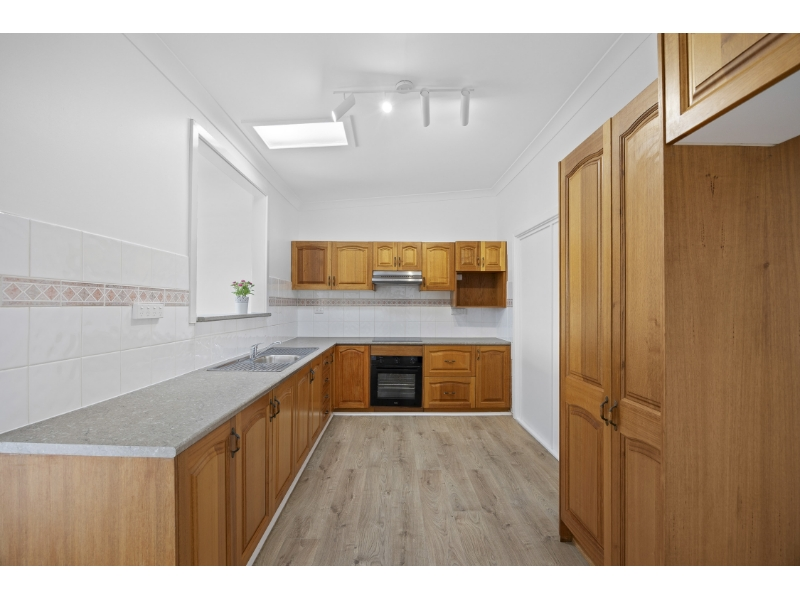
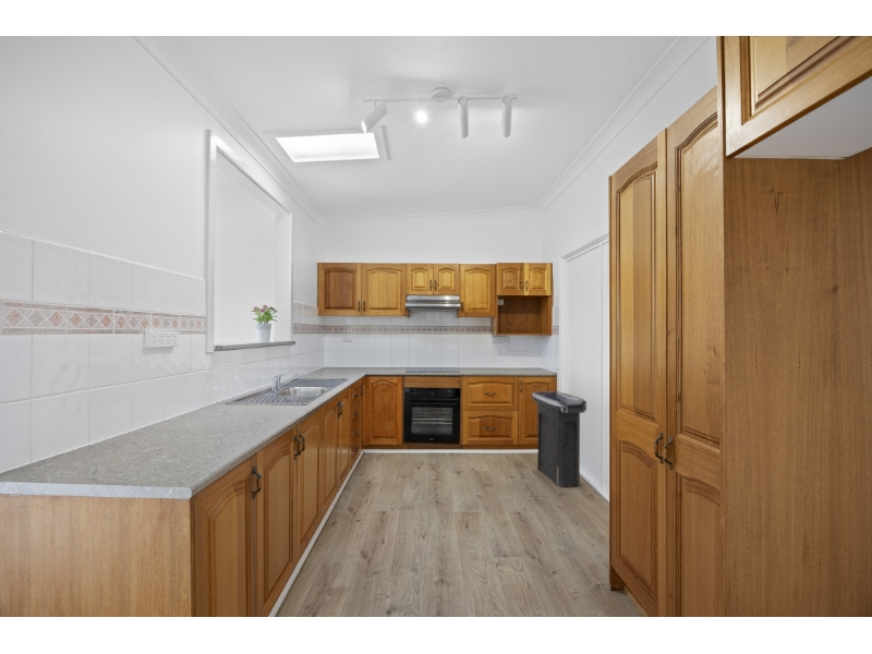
+ trash can [531,390,588,488]
